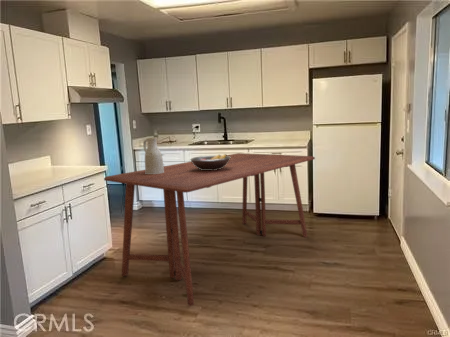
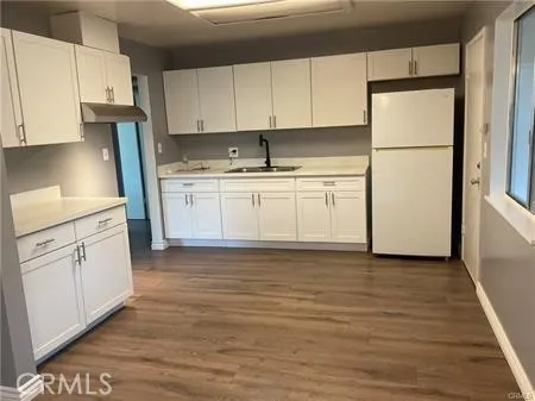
- ceramic pitcher [142,137,164,174]
- fruit bowl [189,153,231,170]
- dining table [103,152,316,307]
